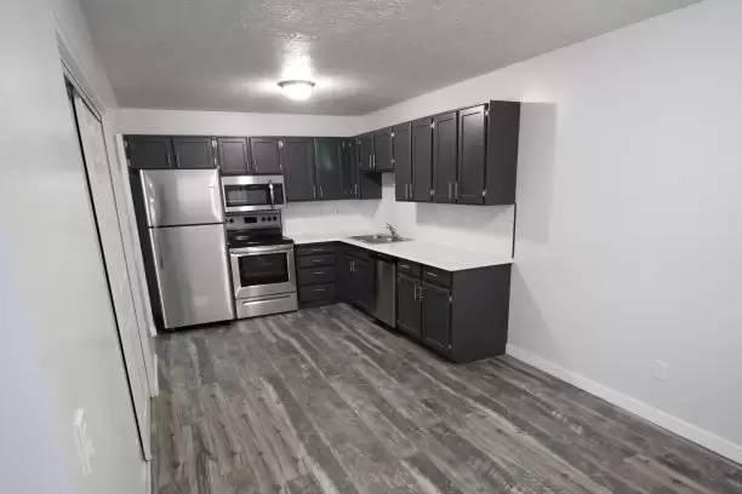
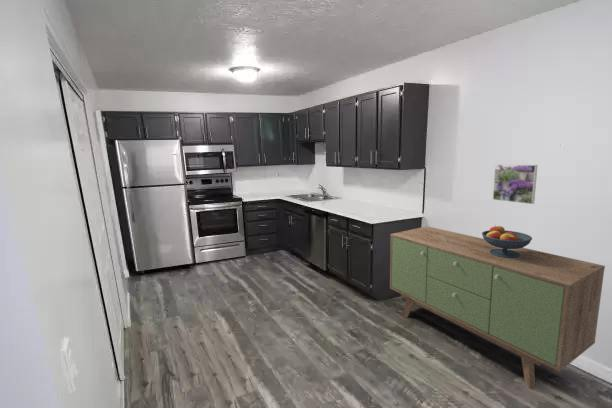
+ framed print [492,163,539,205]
+ fruit bowl [481,224,533,258]
+ sideboard [389,225,606,390]
